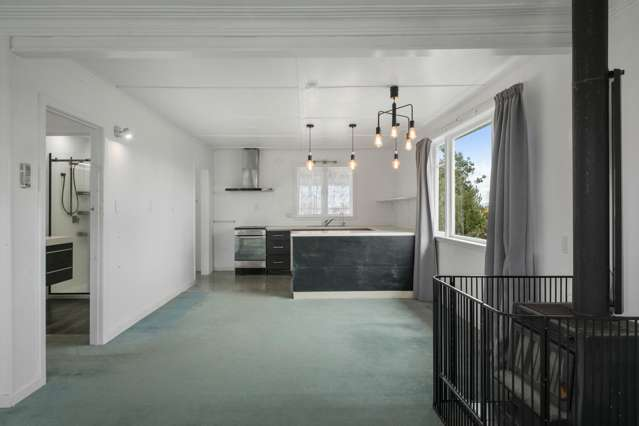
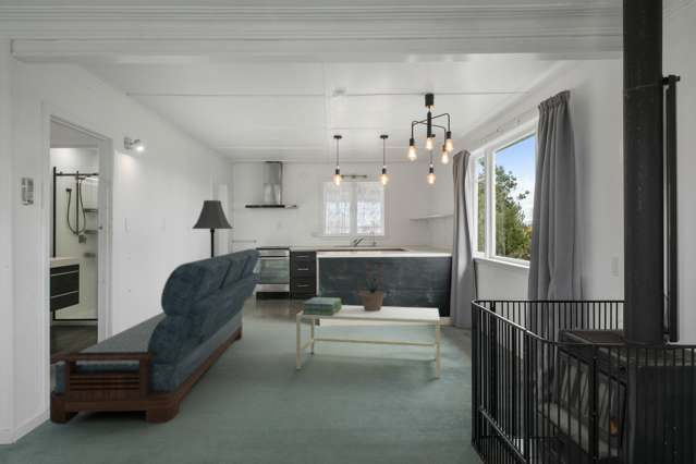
+ sofa [49,248,261,426]
+ potted plant [352,265,391,312]
+ floor lamp [191,199,234,258]
+ coffee table [295,304,441,379]
+ stack of books [301,296,343,316]
